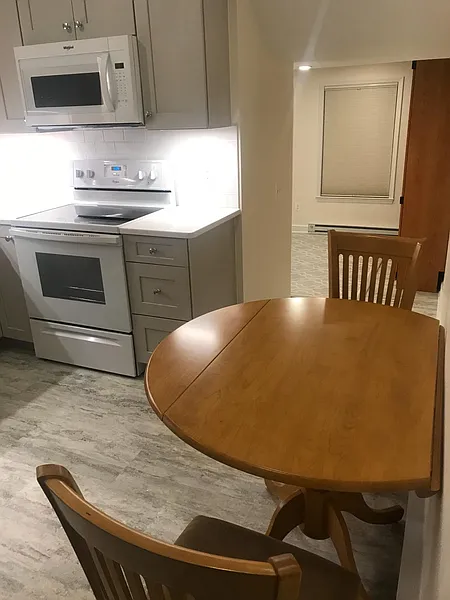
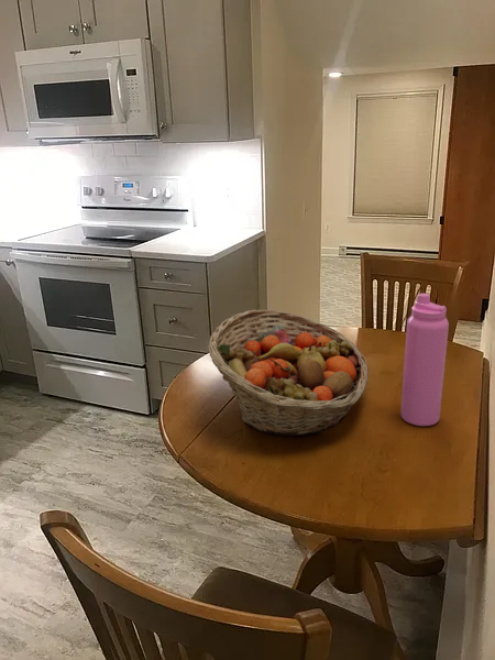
+ fruit basket [208,309,370,437]
+ water bottle [399,293,450,427]
